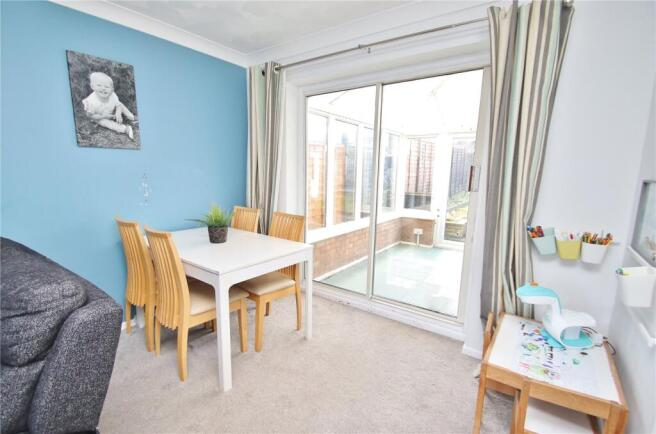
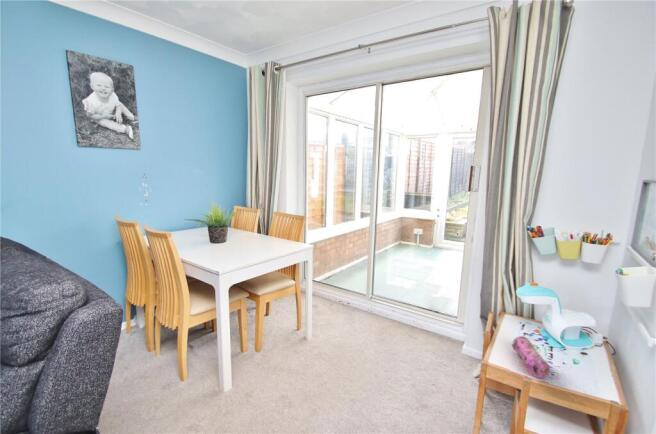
+ pencil case [511,335,551,379]
